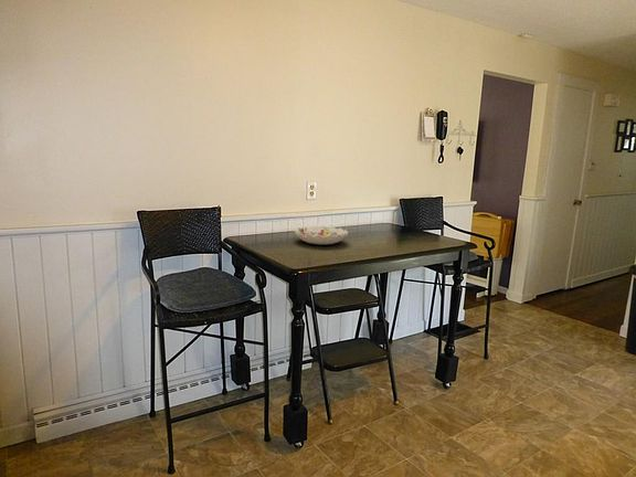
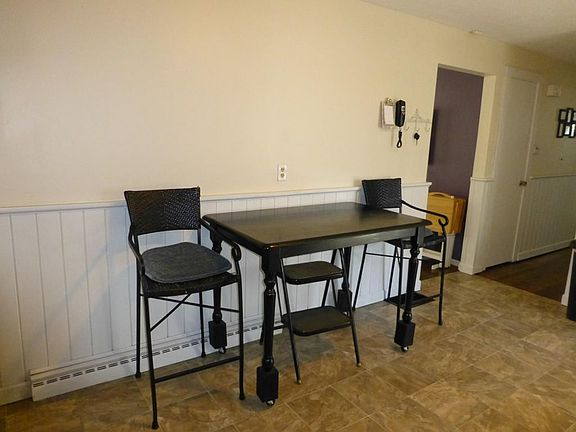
- decorative bowl [293,225,349,245]
